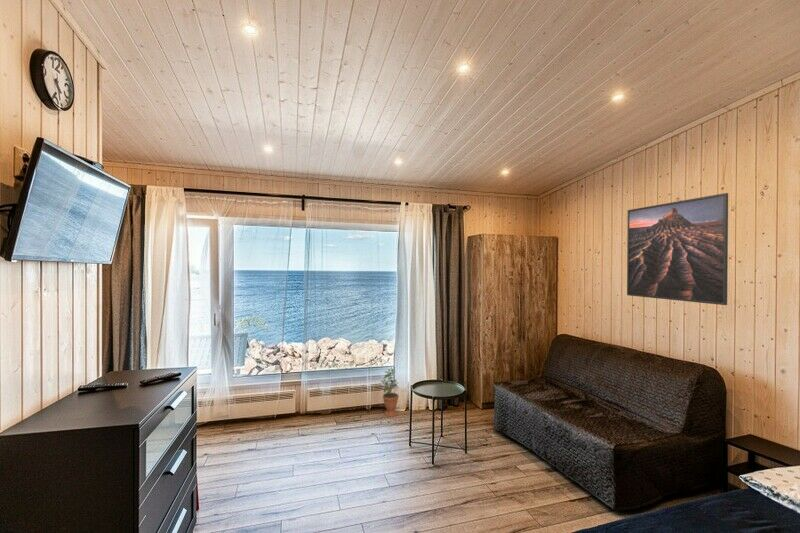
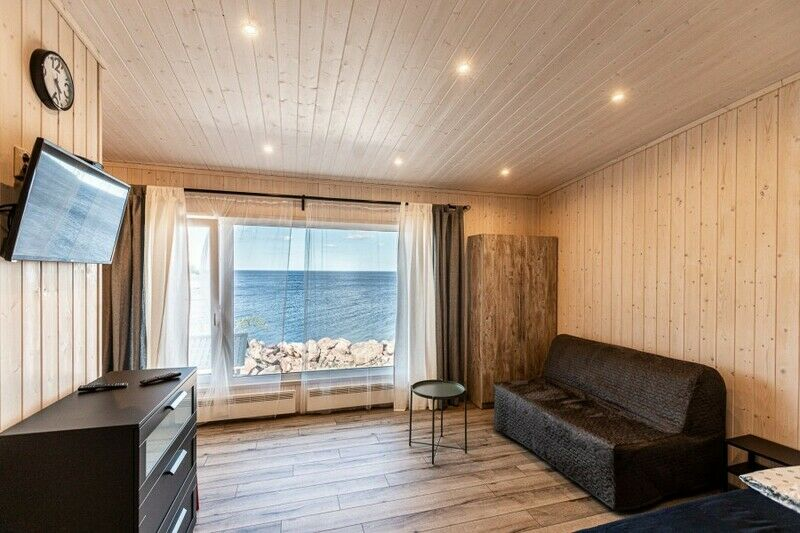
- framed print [626,192,729,306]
- potted plant [380,365,400,417]
